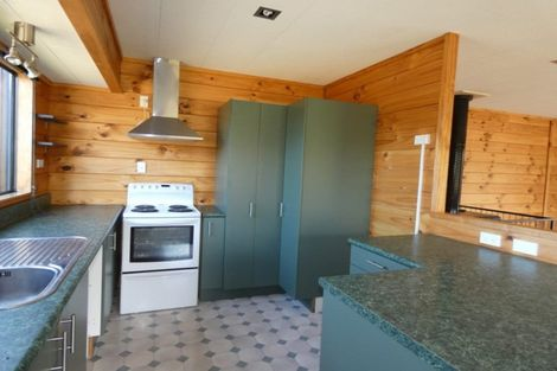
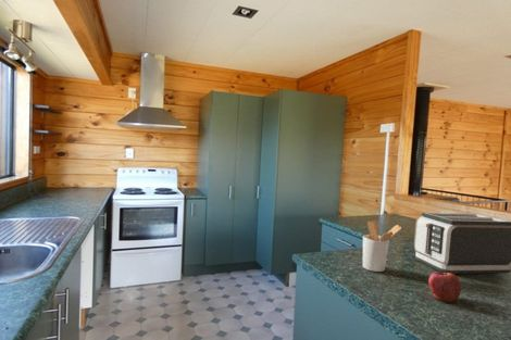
+ apple [427,272,462,304]
+ utensil holder [362,219,402,273]
+ toaster [413,212,511,275]
